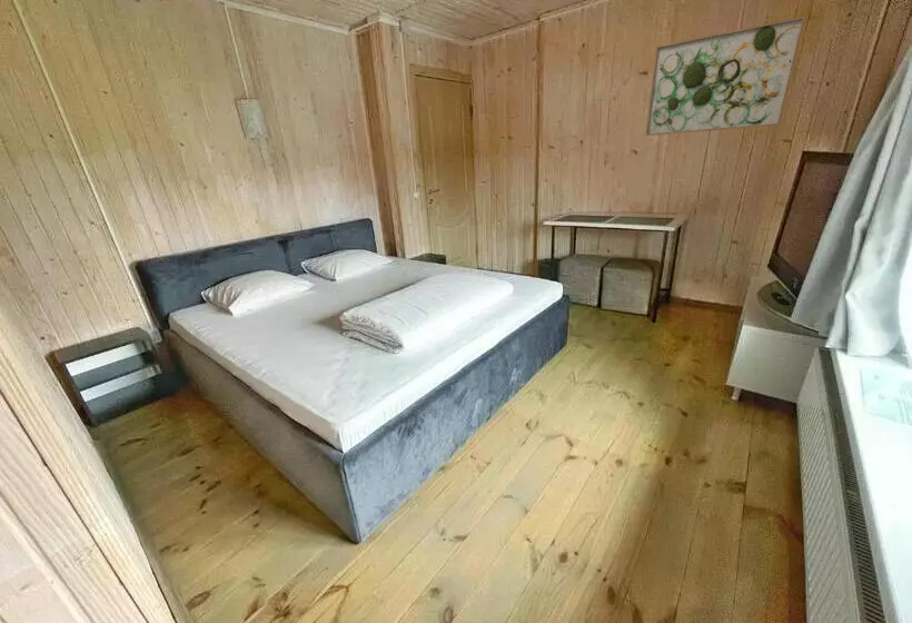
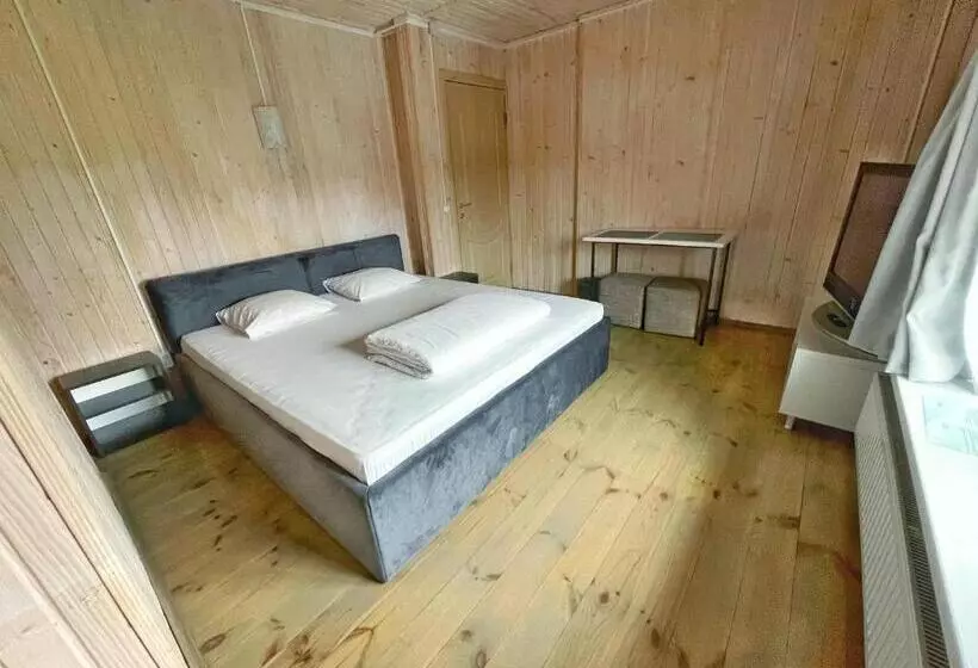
- wall art [644,14,807,137]
